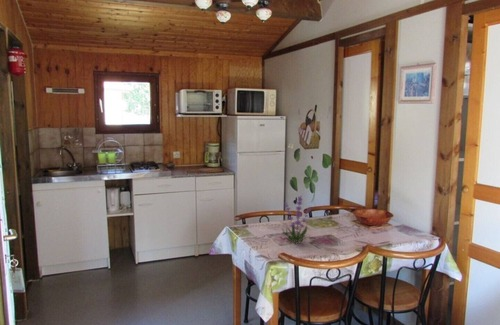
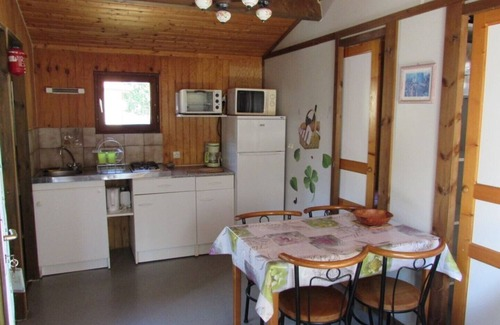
- plant [280,195,312,245]
